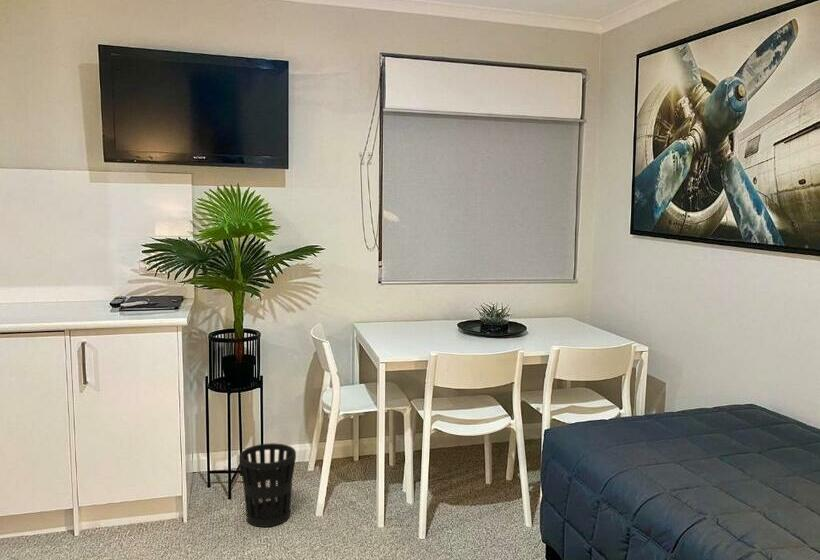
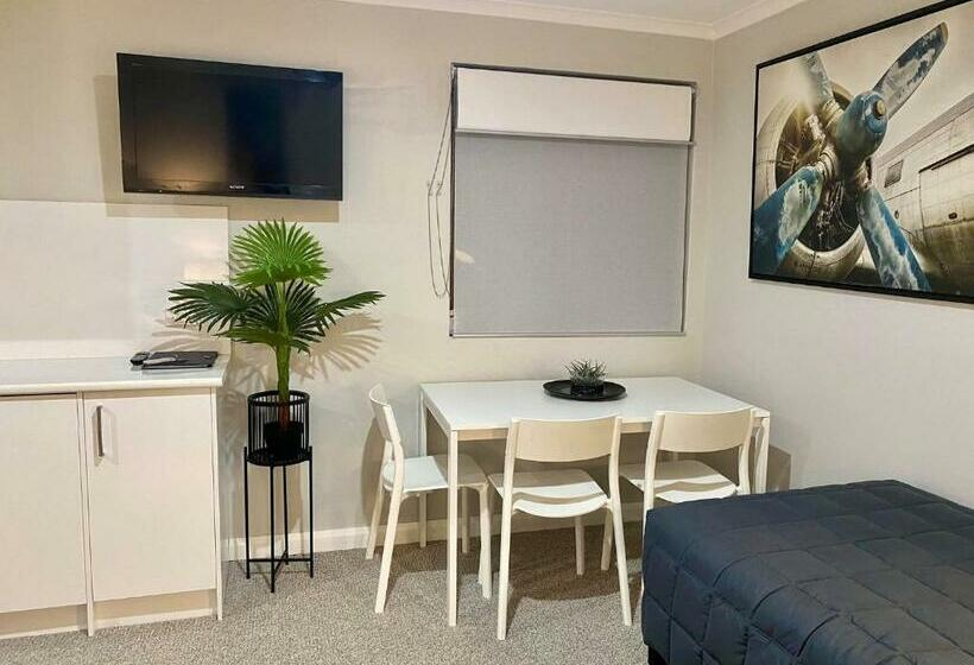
- wastebasket [238,442,297,528]
